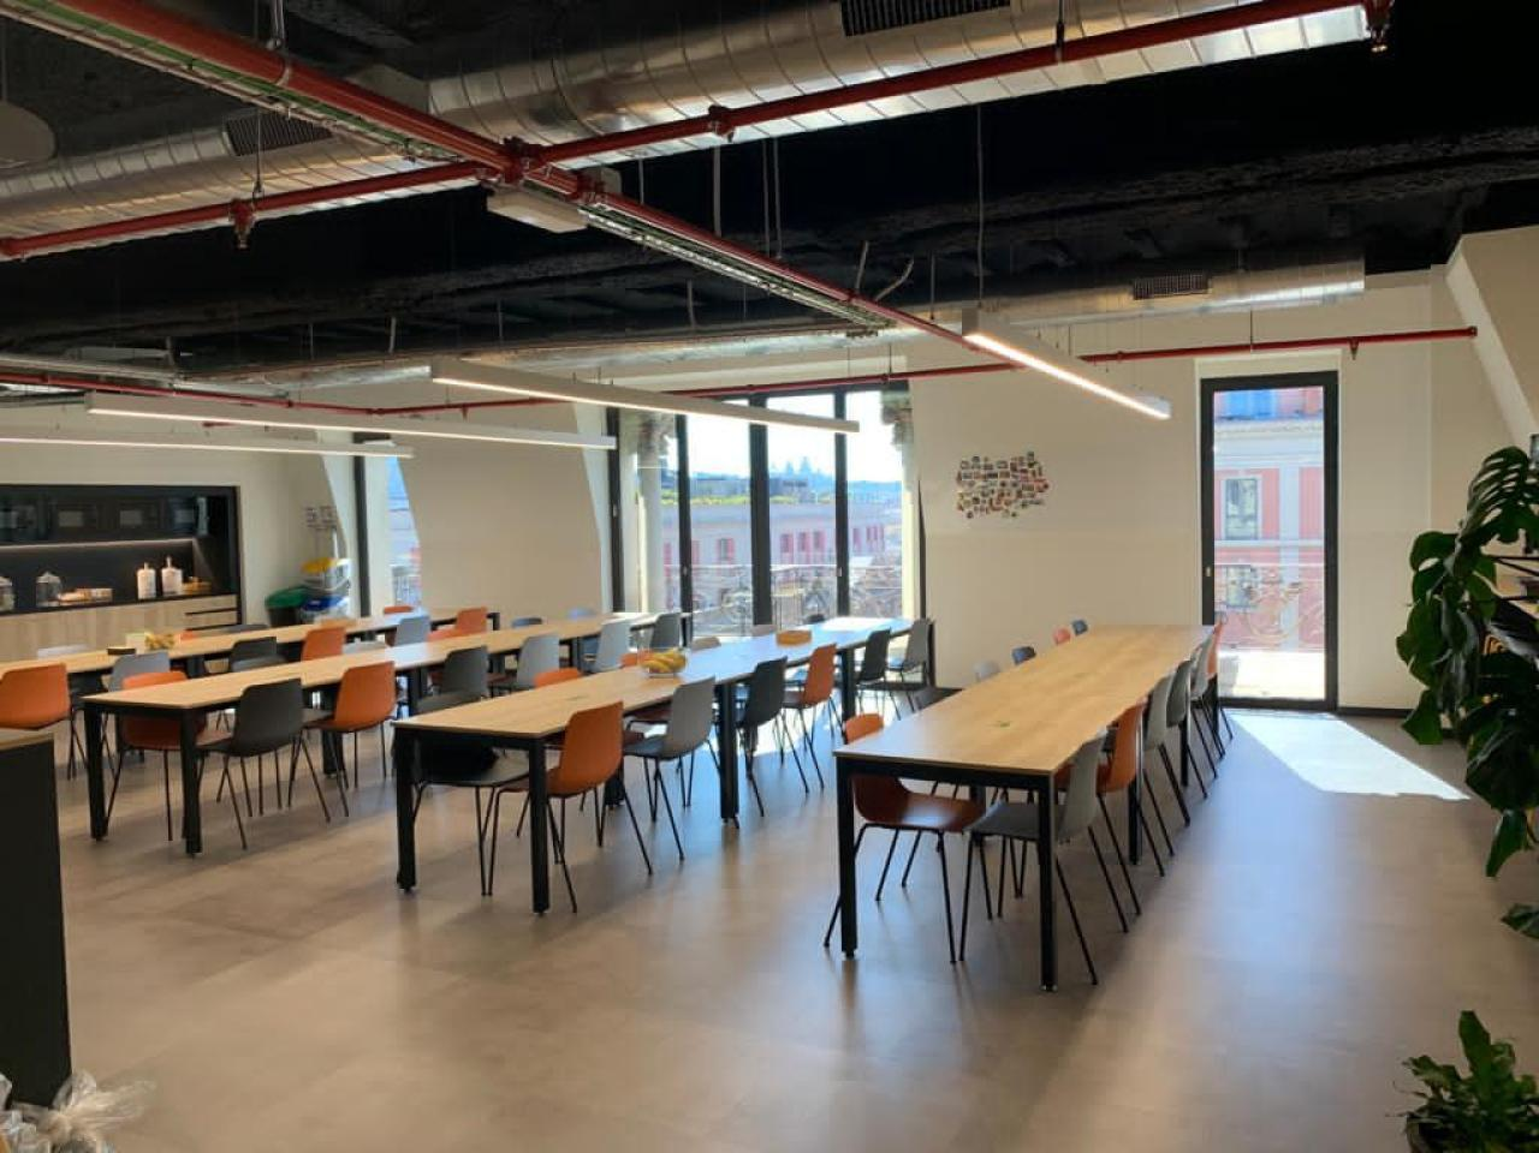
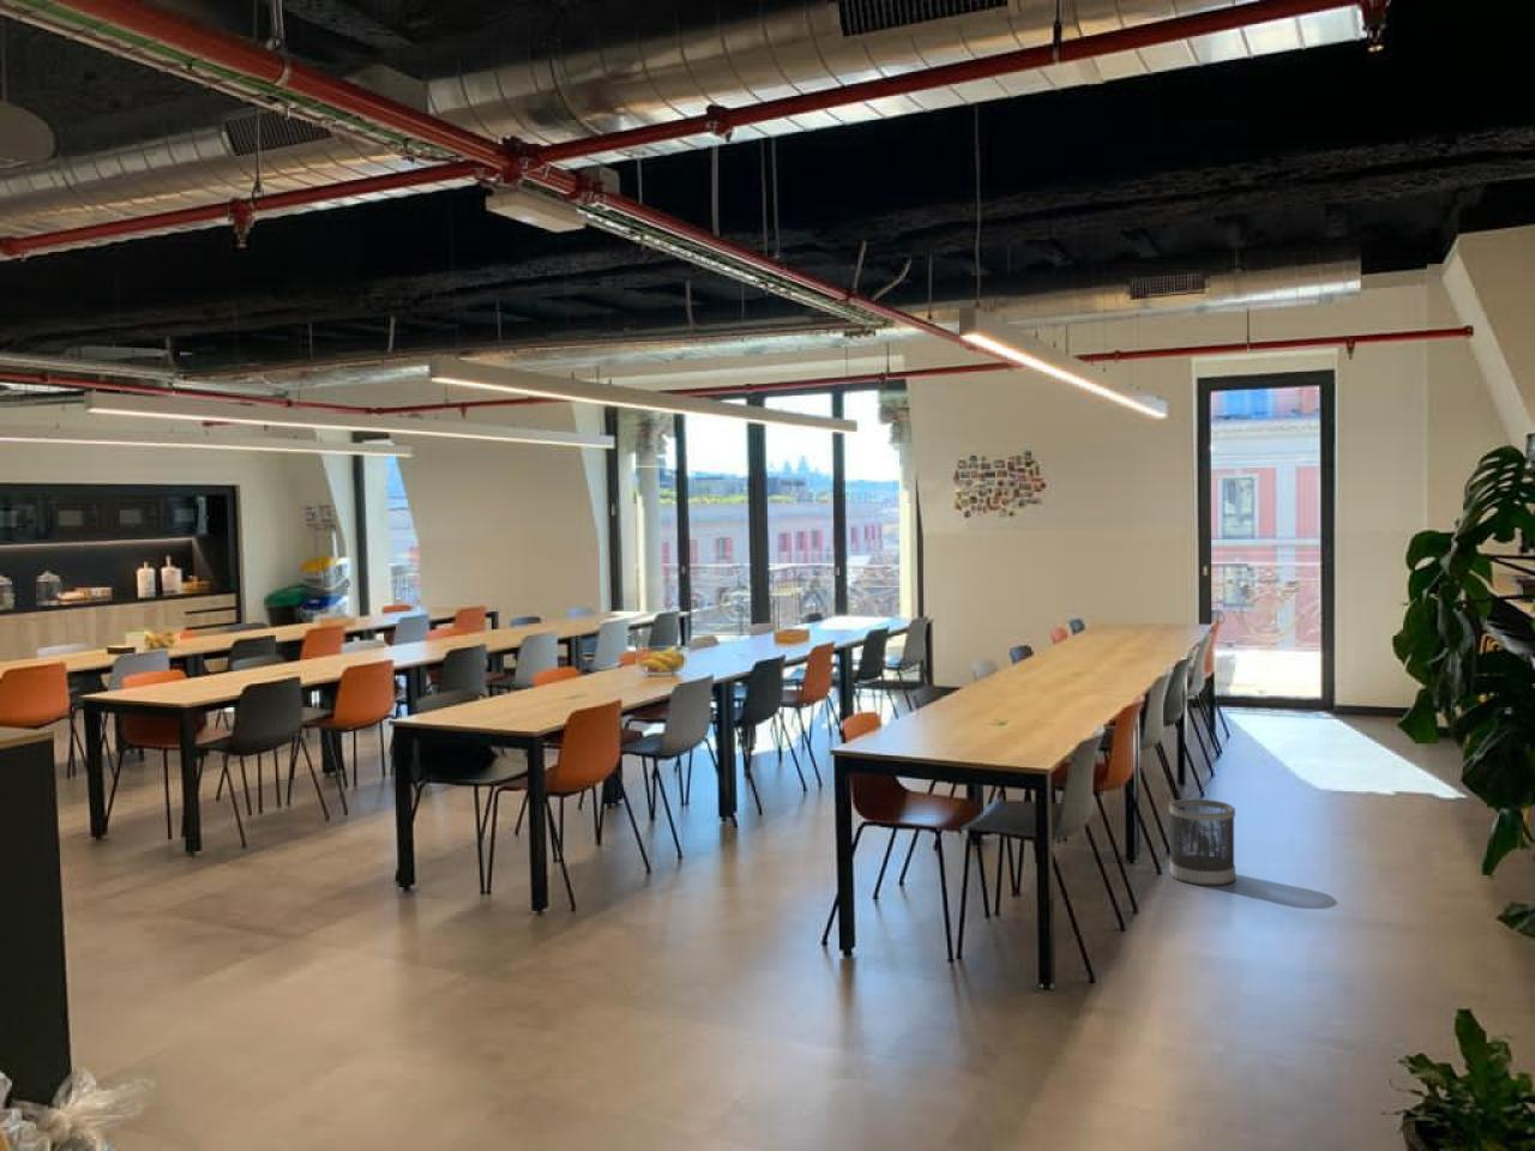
+ wastebasket [1168,798,1236,886]
